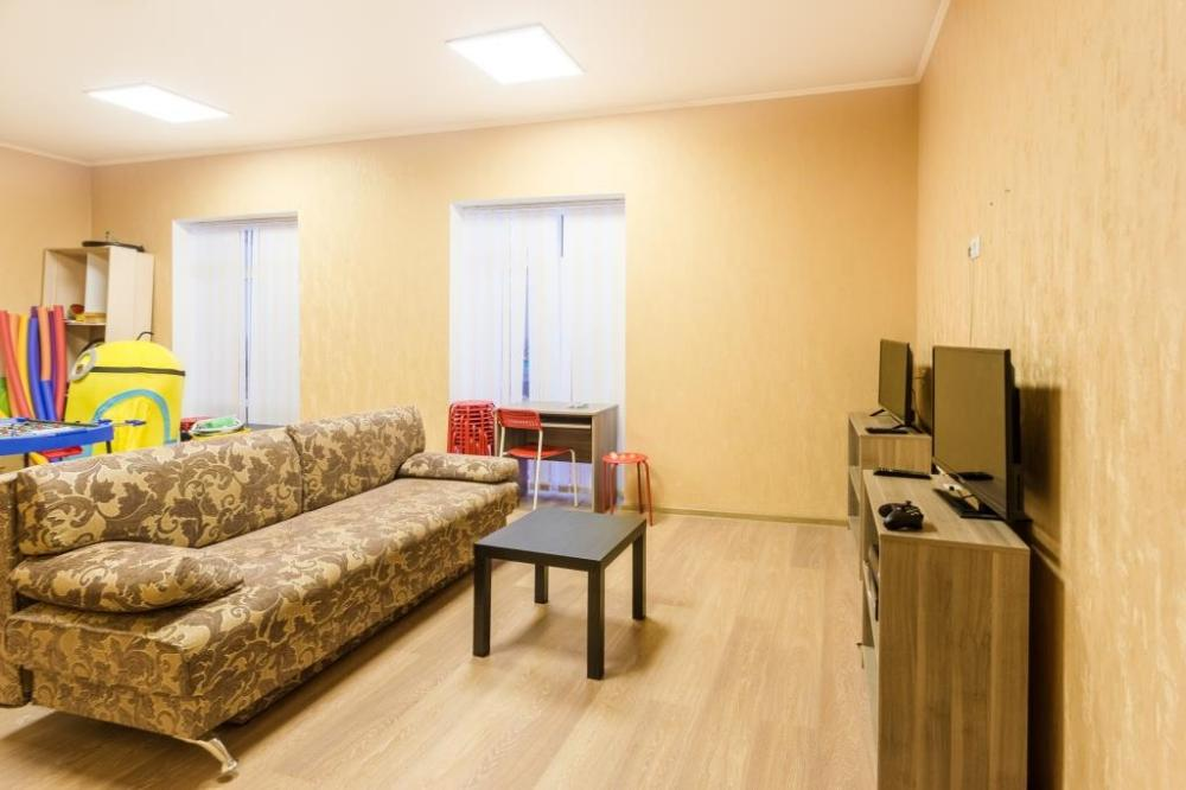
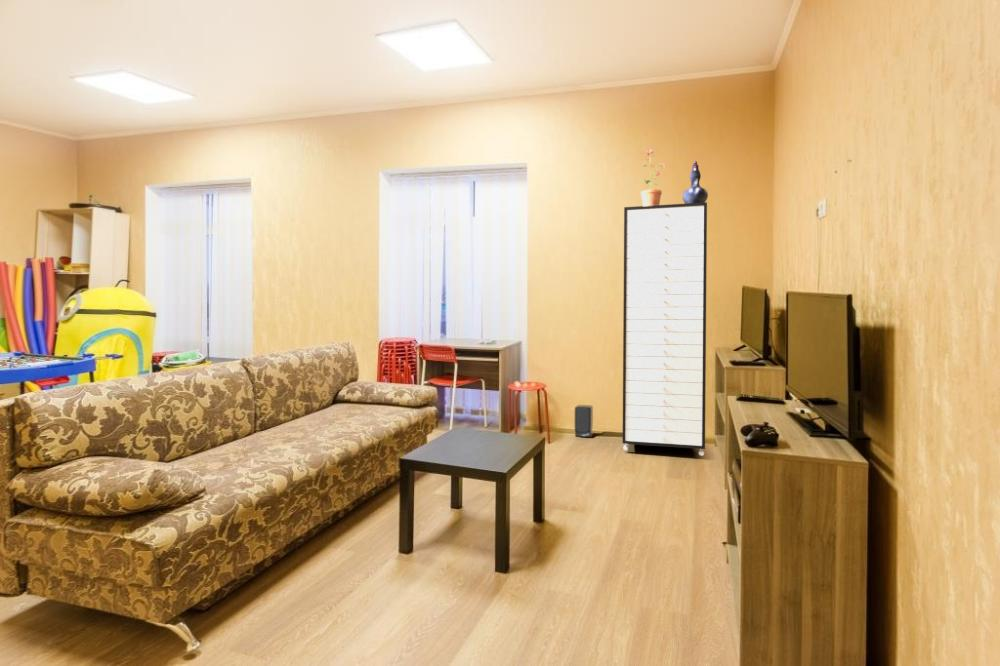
+ decorative vase [682,160,709,204]
+ storage cabinet [622,201,708,457]
+ speaker [574,404,594,438]
+ potted plant [640,147,667,206]
